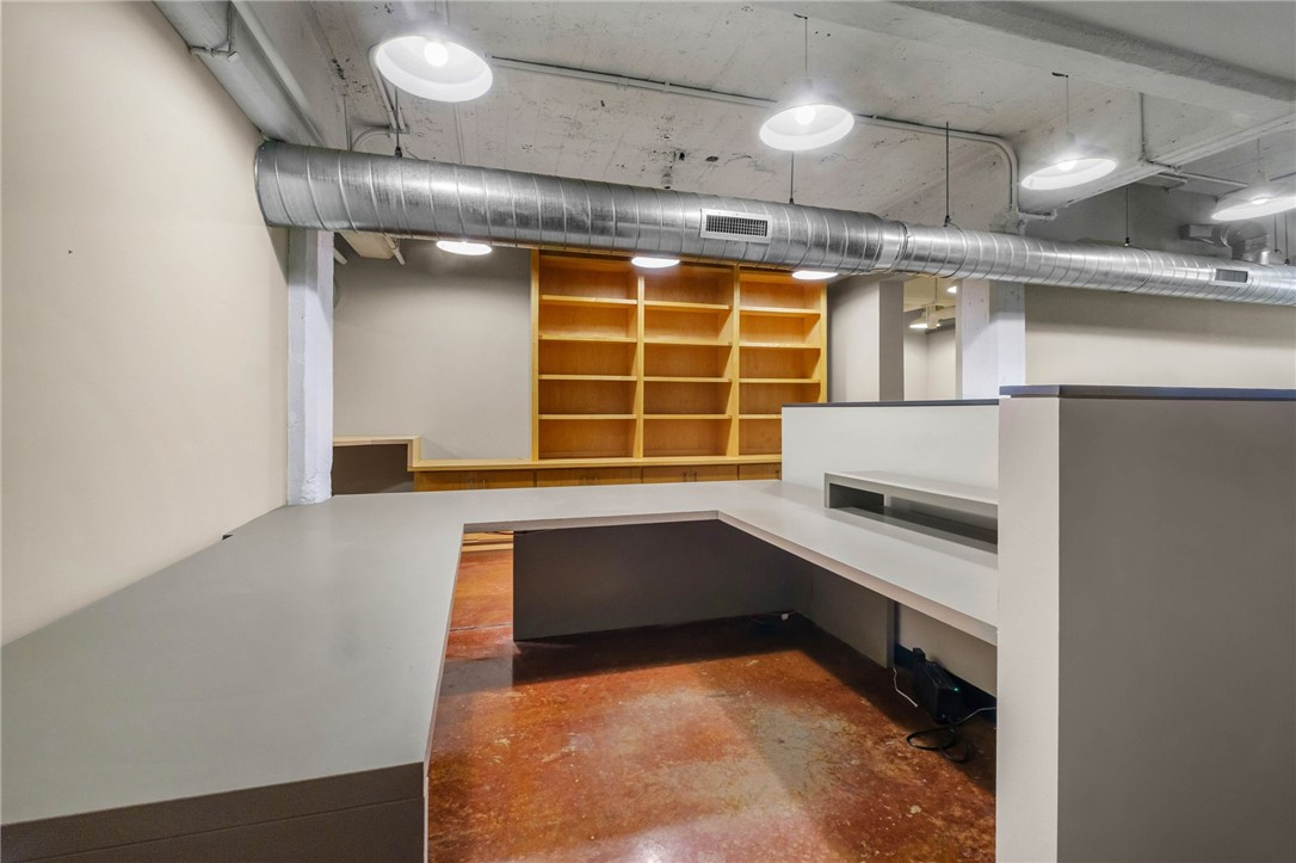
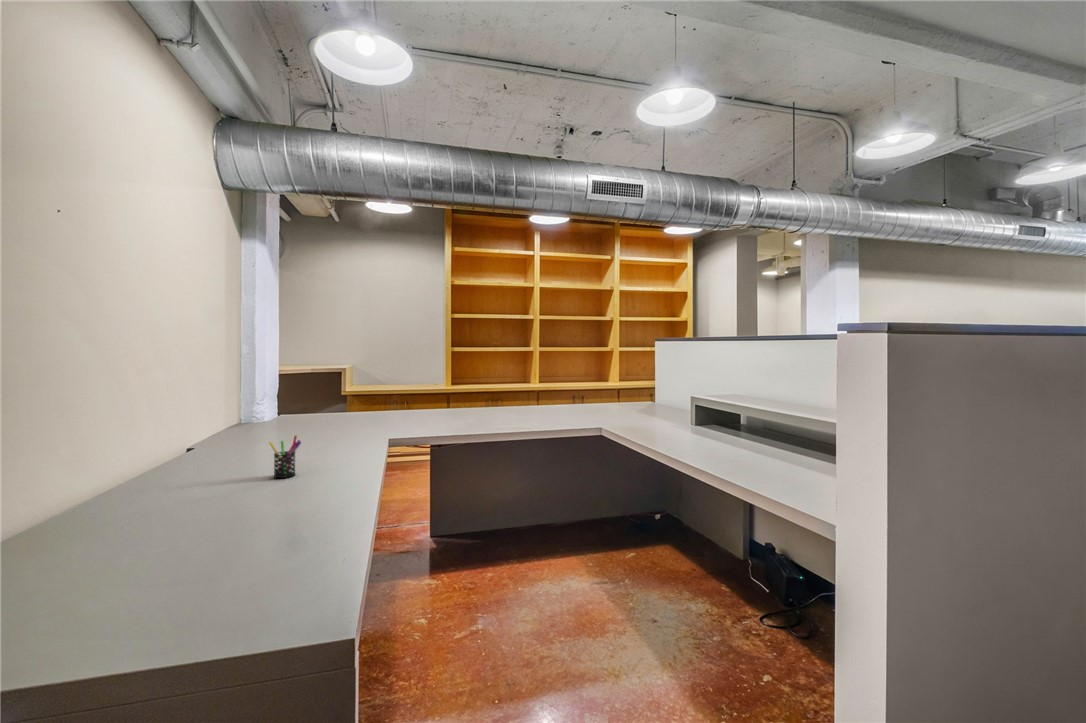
+ pen holder [268,434,302,479]
